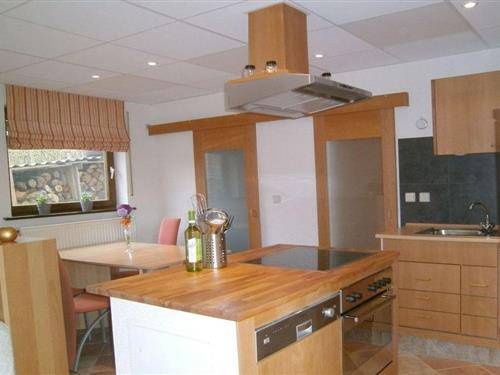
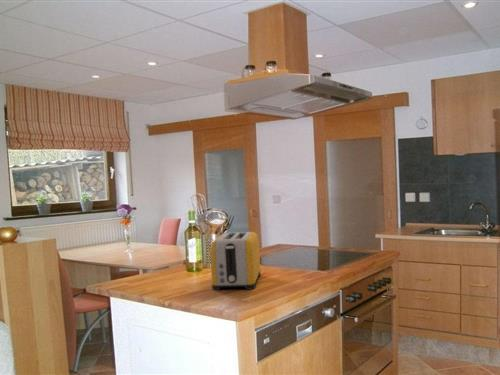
+ toaster [209,231,262,291]
